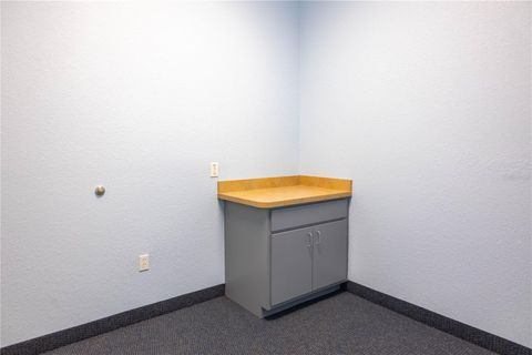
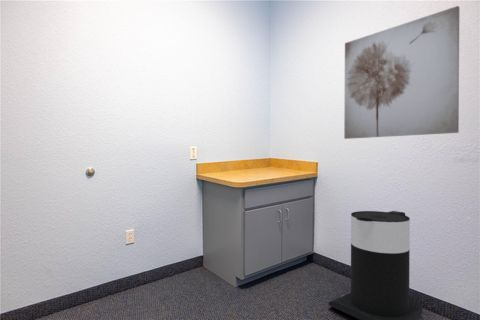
+ trash can [328,210,423,320]
+ wall art [343,5,460,140]
